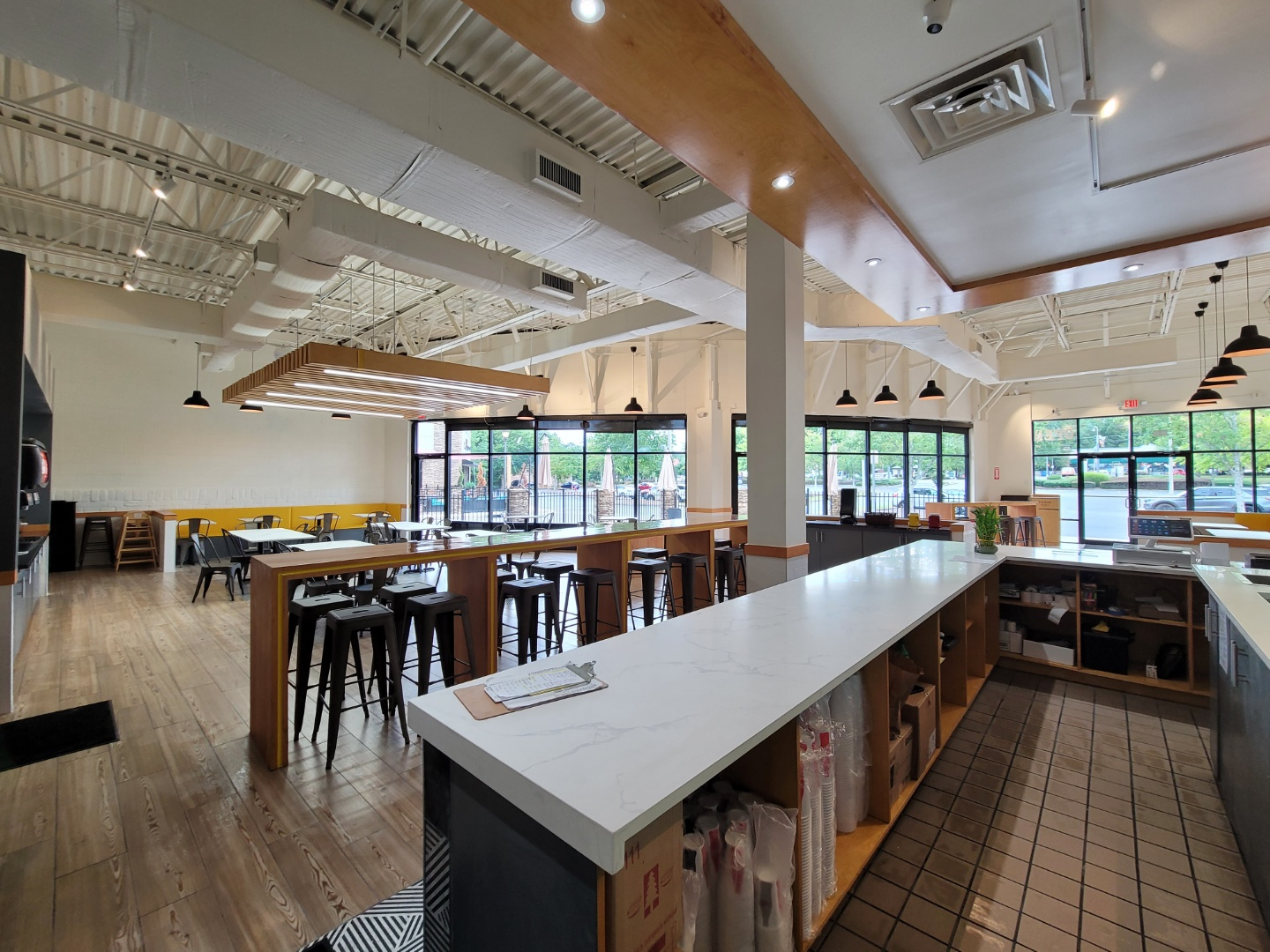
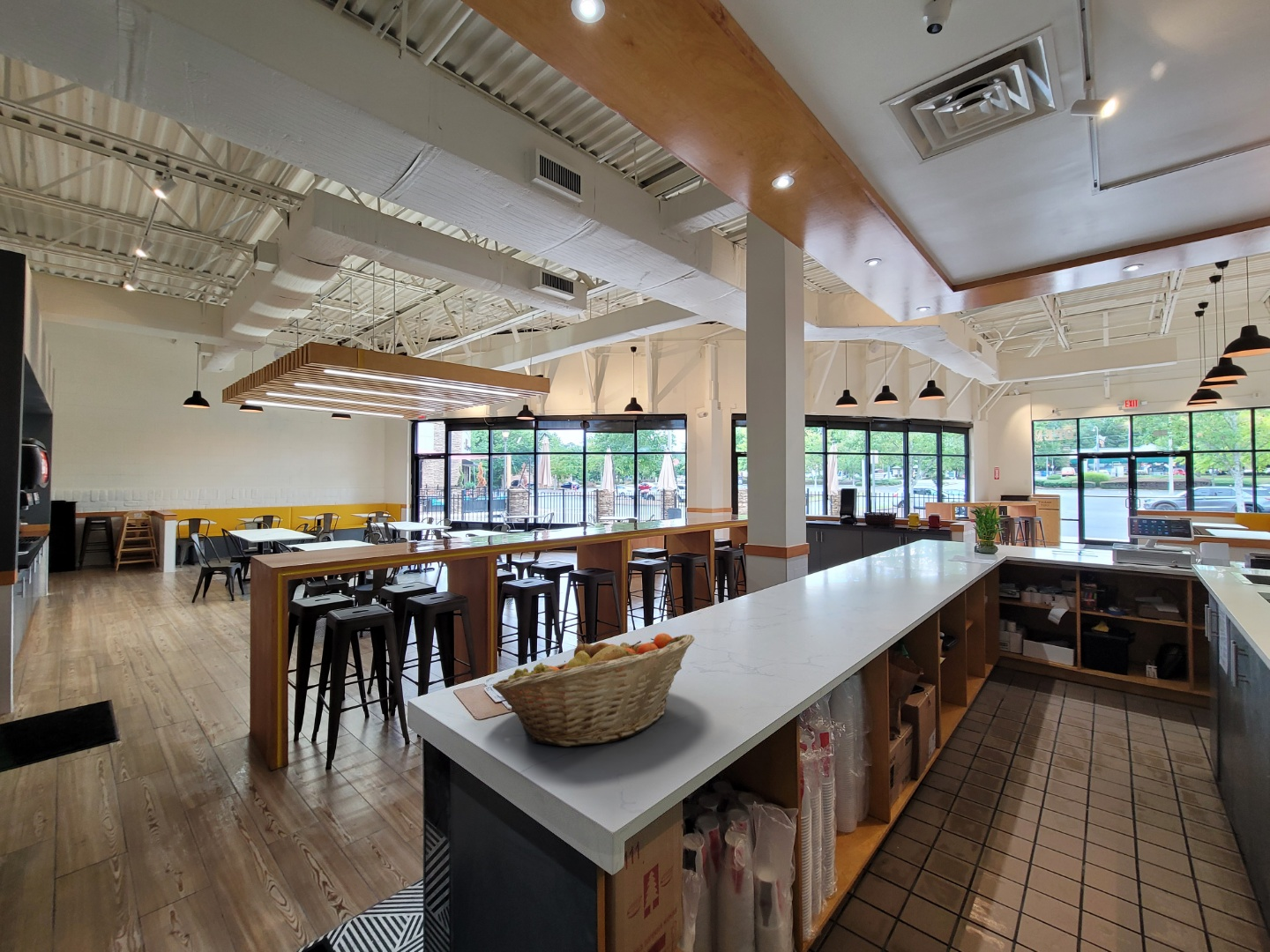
+ fruit basket [492,632,695,747]
